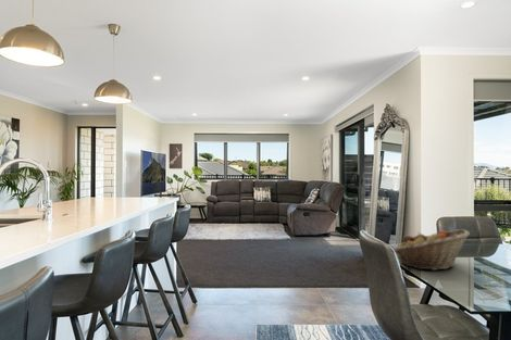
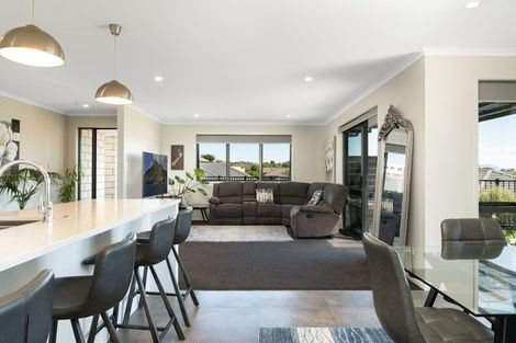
- fruit basket [392,228,471,272]
